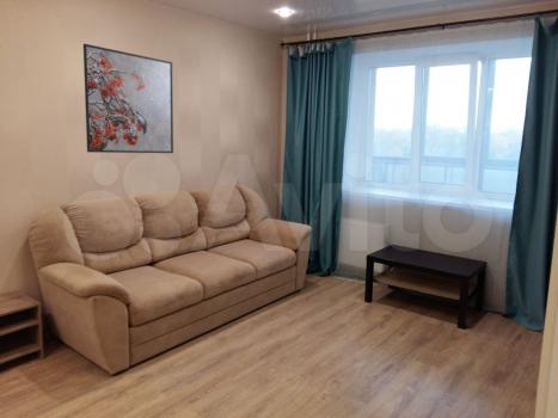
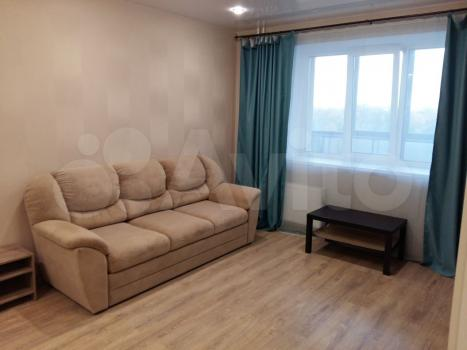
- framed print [82,43,174,154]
